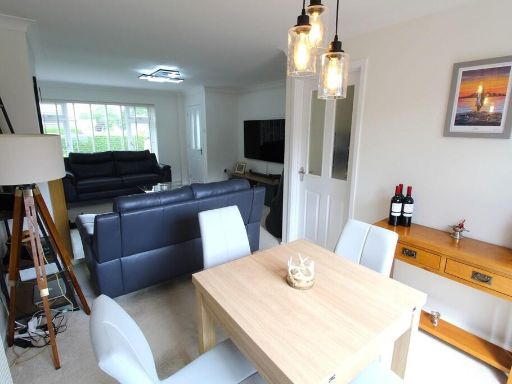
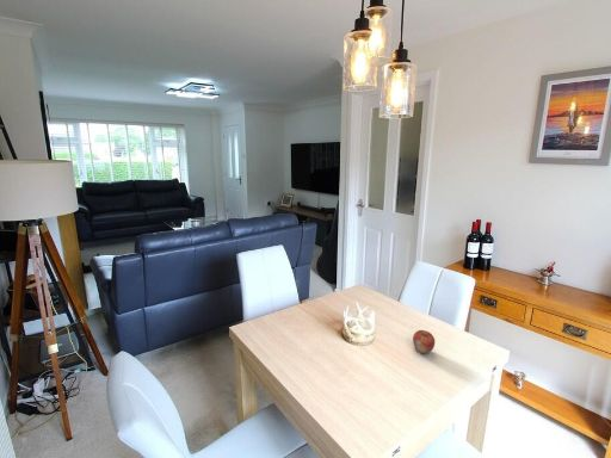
+ fruit [412,329,436,355]
